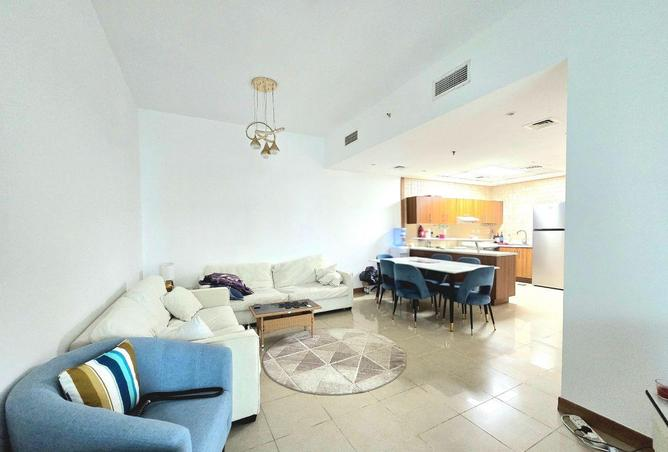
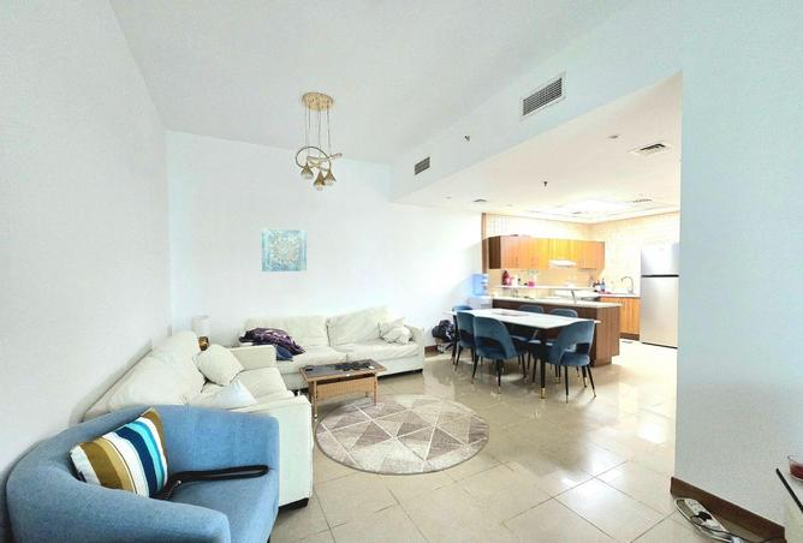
+ wall art [261,227,308,273]
